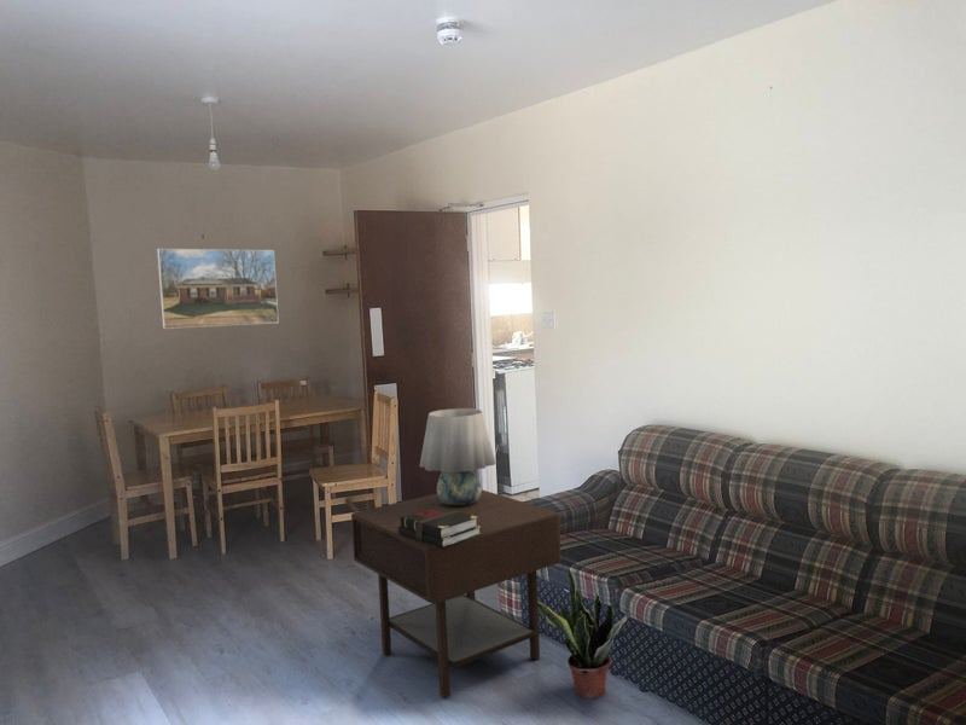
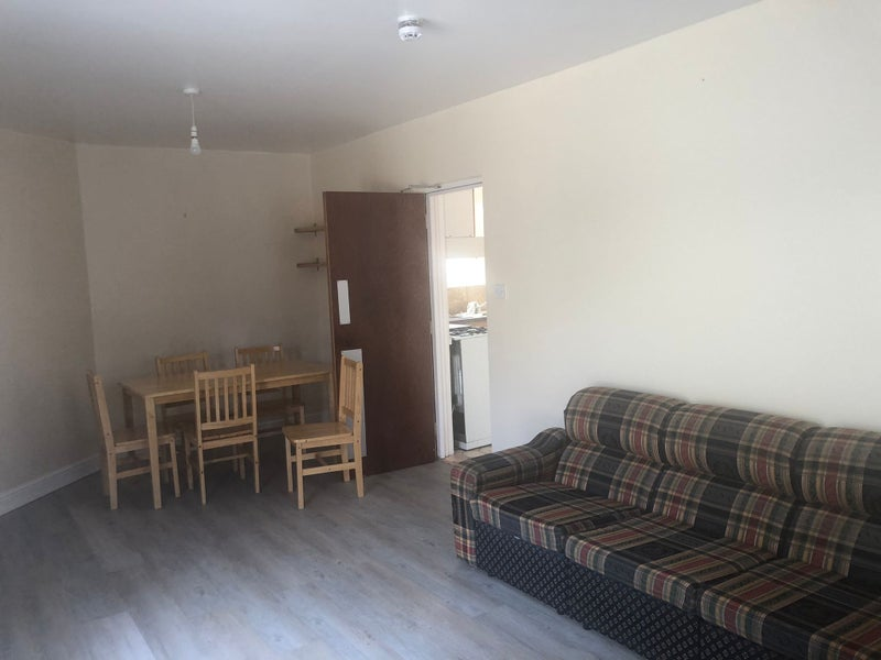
- table lamp [419,407,496,506]
- book [398,506,481,547]
- potted plant [537,568,629,700]
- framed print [156,248,280,330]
- side table [350,489,563,700]
